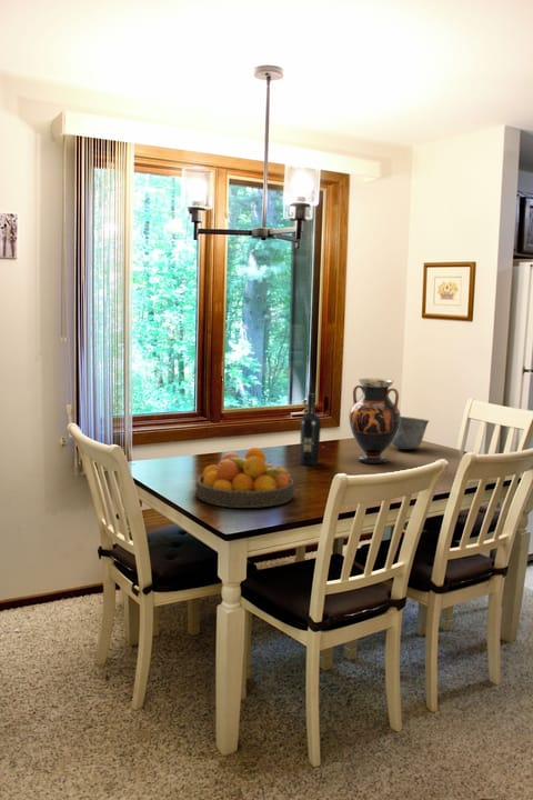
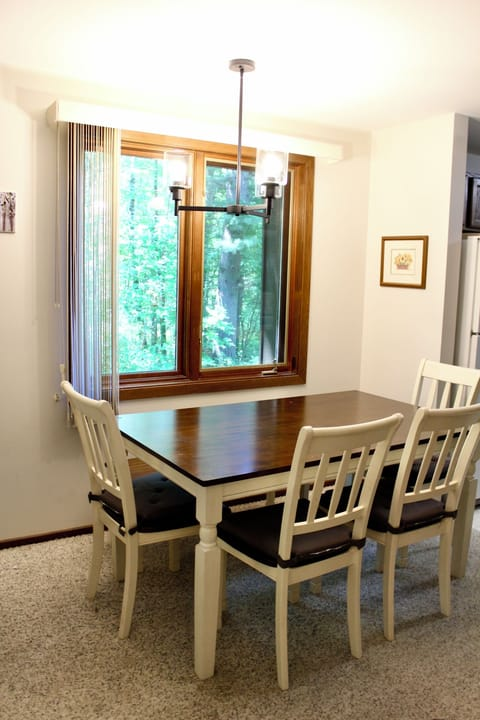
- fruit bowl [195,447,295,509]
- wine bottle [299,392,322,467]
- cup [391,416,430,451]
- vase [348,378,402,464]
